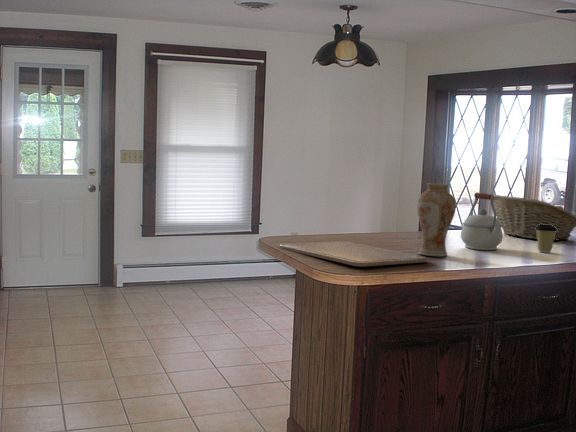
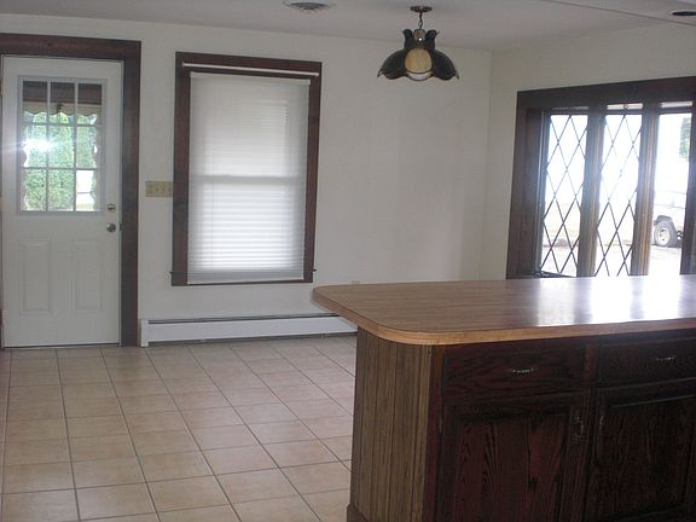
- fruit basket [493,194,576,242]
- kettle [460,191,504,251]
- coffee cup [536,224,557,254]
- chopping board [279,240,429,268]
- vase [416,182,457,257]
